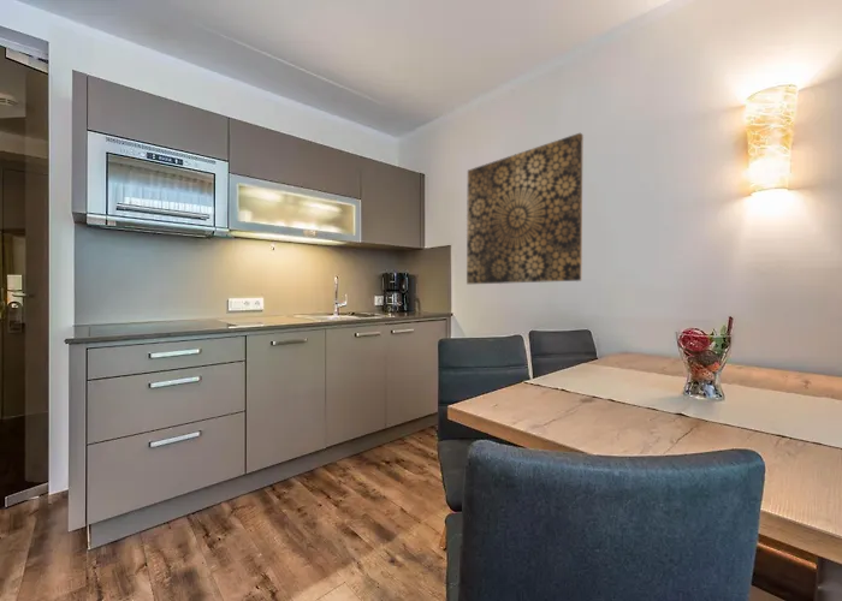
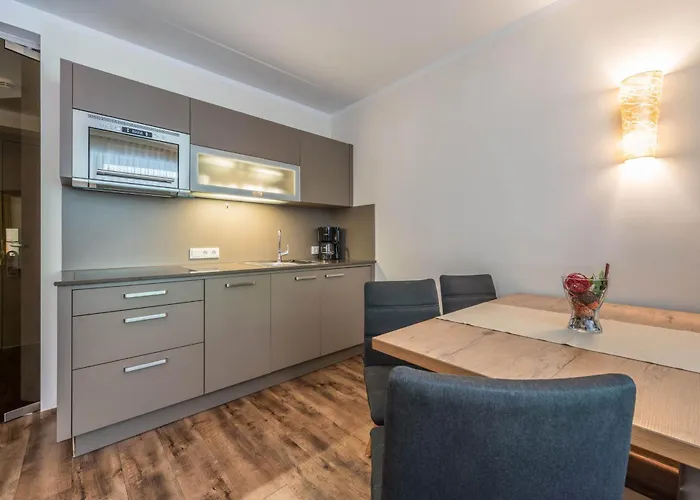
- wall art [466,132,585,285]
